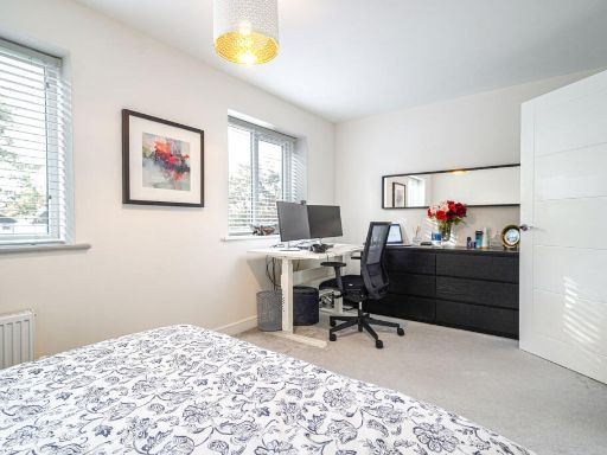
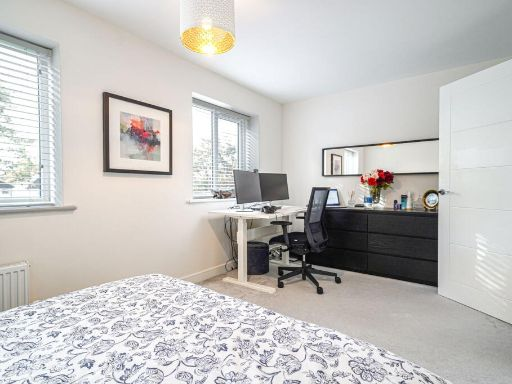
- waste bin [255,289,283,332]
